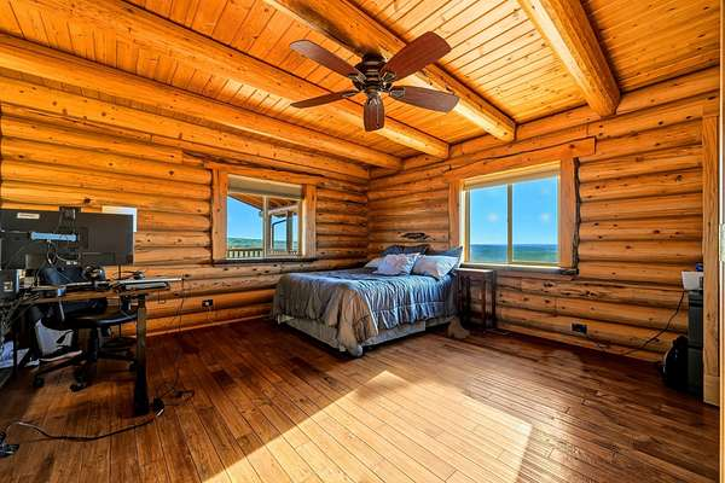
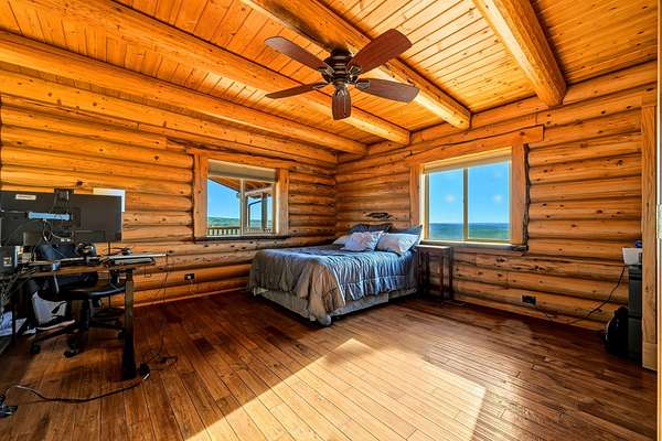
- boots [447,316,470,341]
